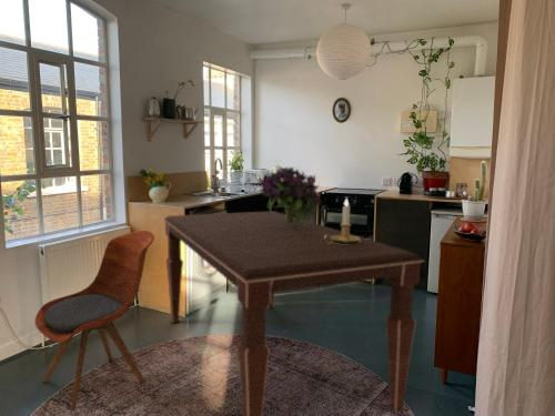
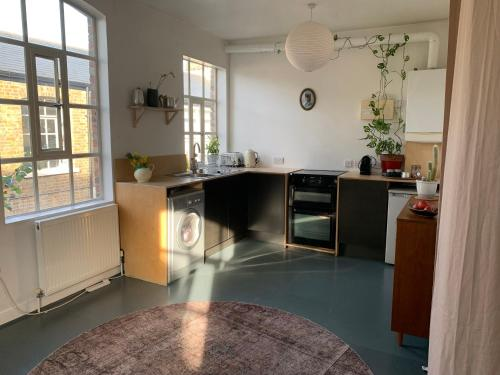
- dining table [162,210,425,416]
- dining chair [34,230,155,413]
- candlestick [324,197,361,244]
- bouquet [259,166,324,224]
